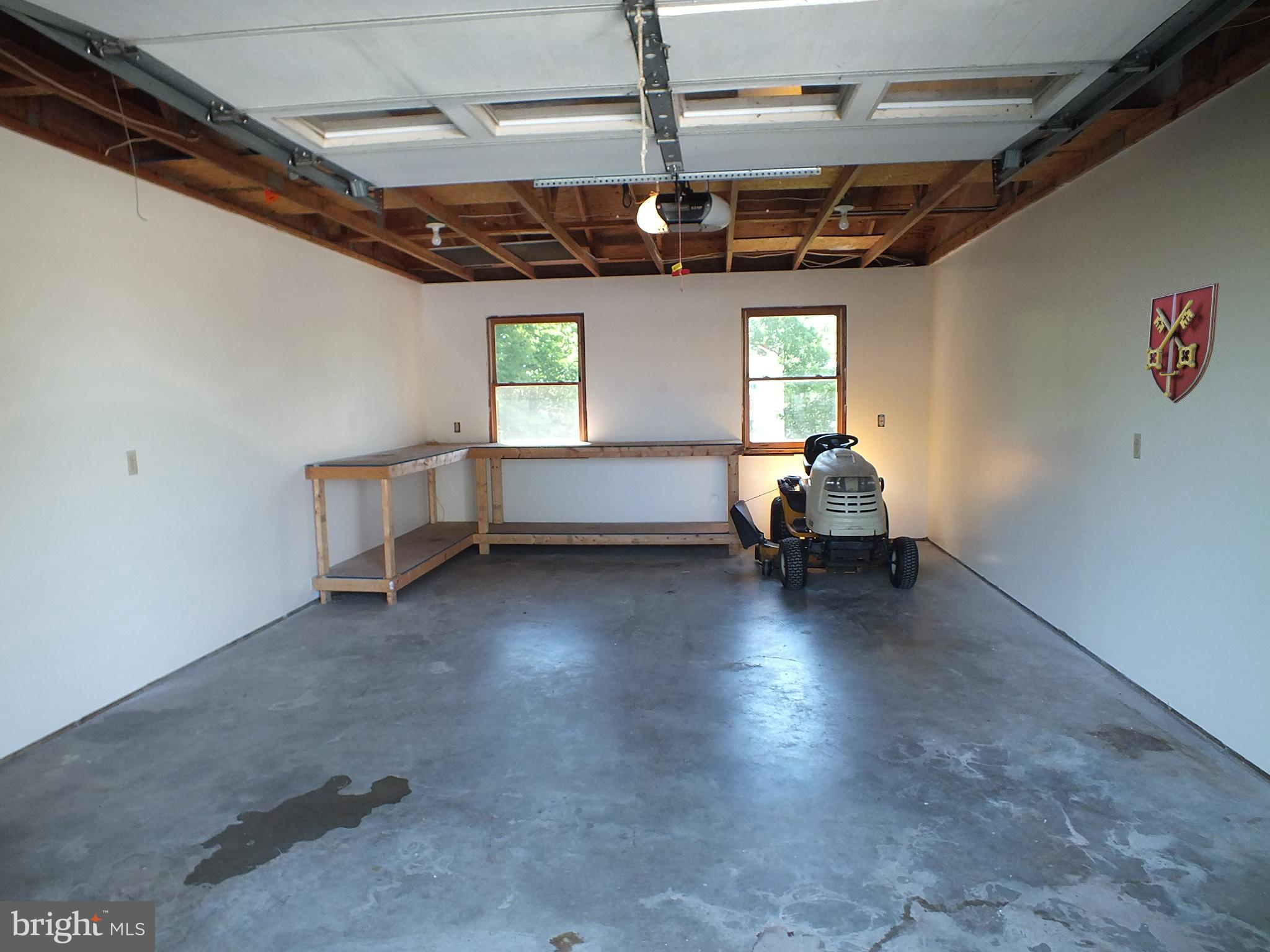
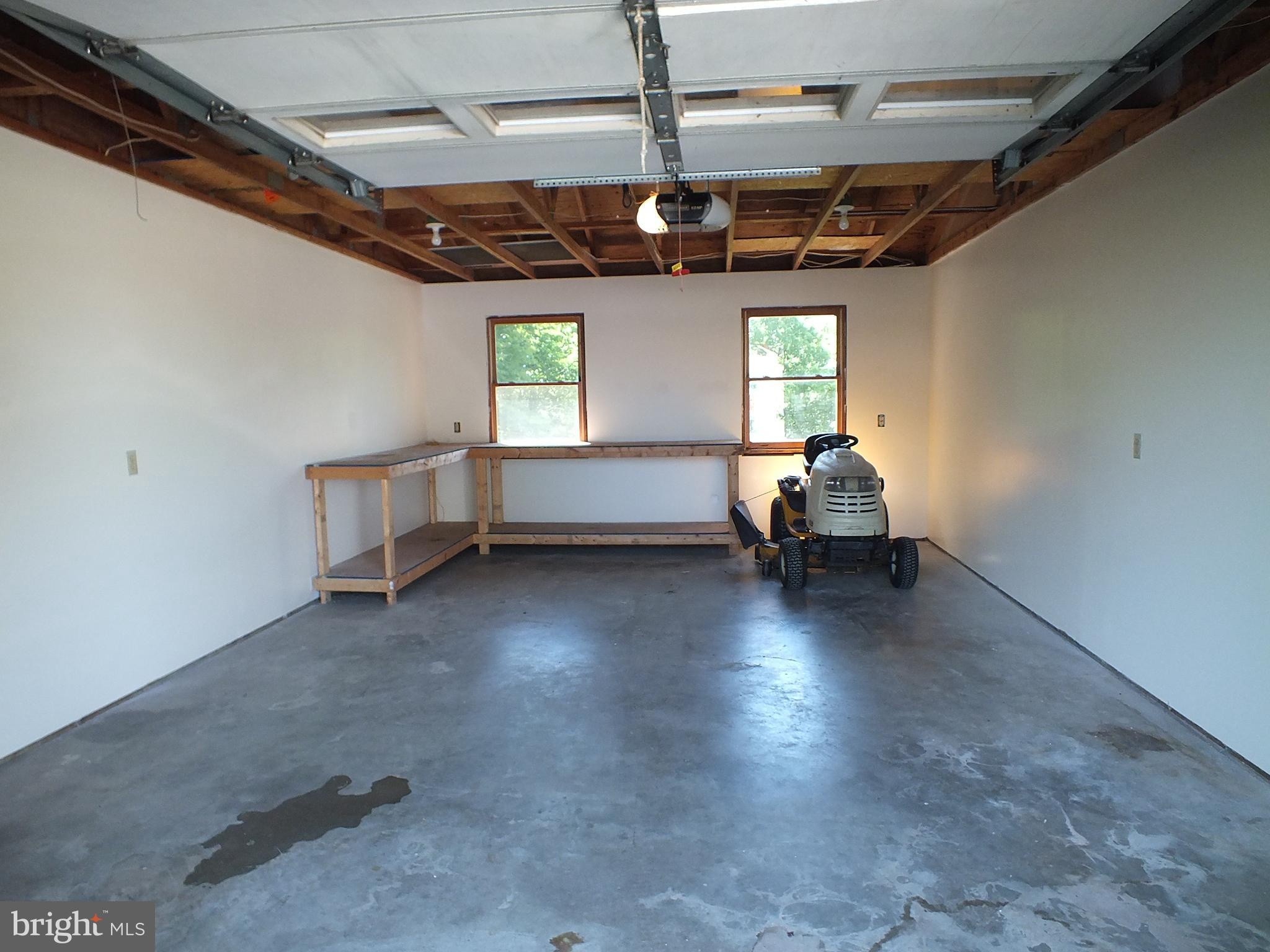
- decorative shield [1145,283,1220,404]
